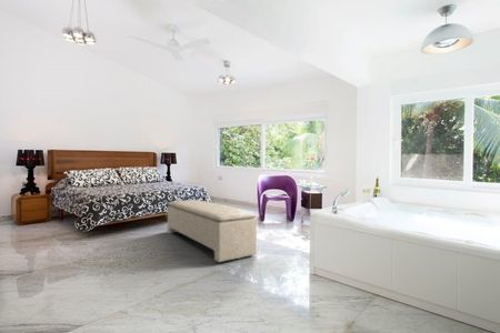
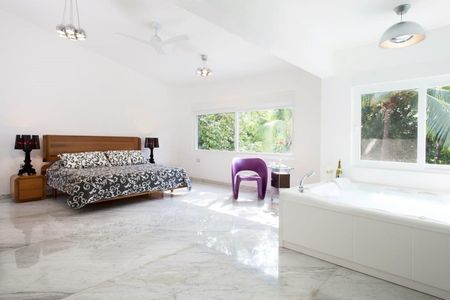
- bench [167,199,258,263]
